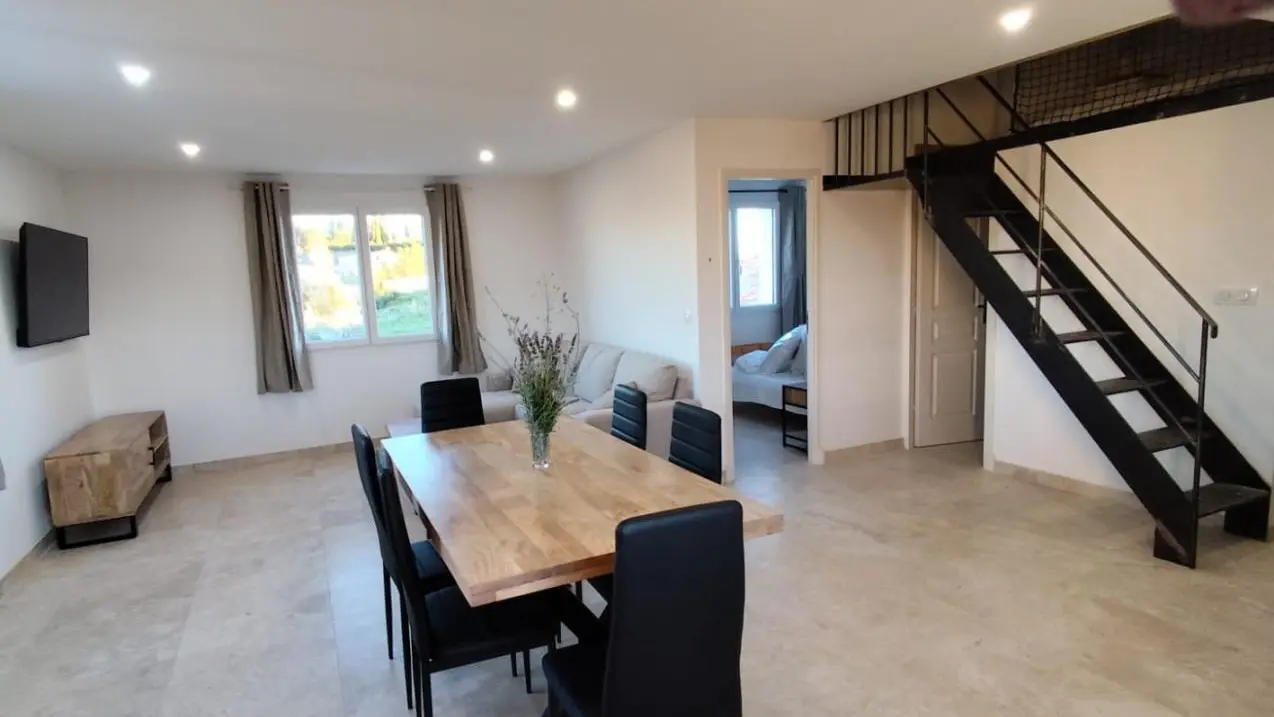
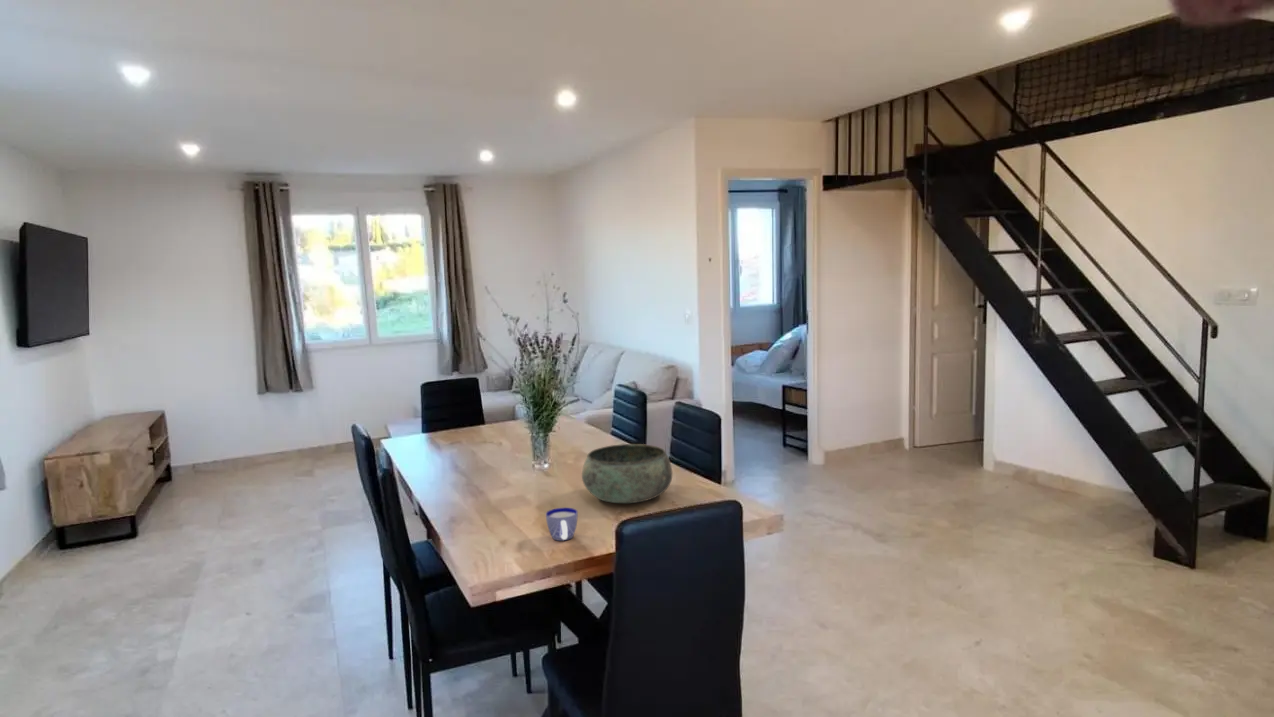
+ bowl [581,443,673,504]
+ cup [545,507,579,542]
